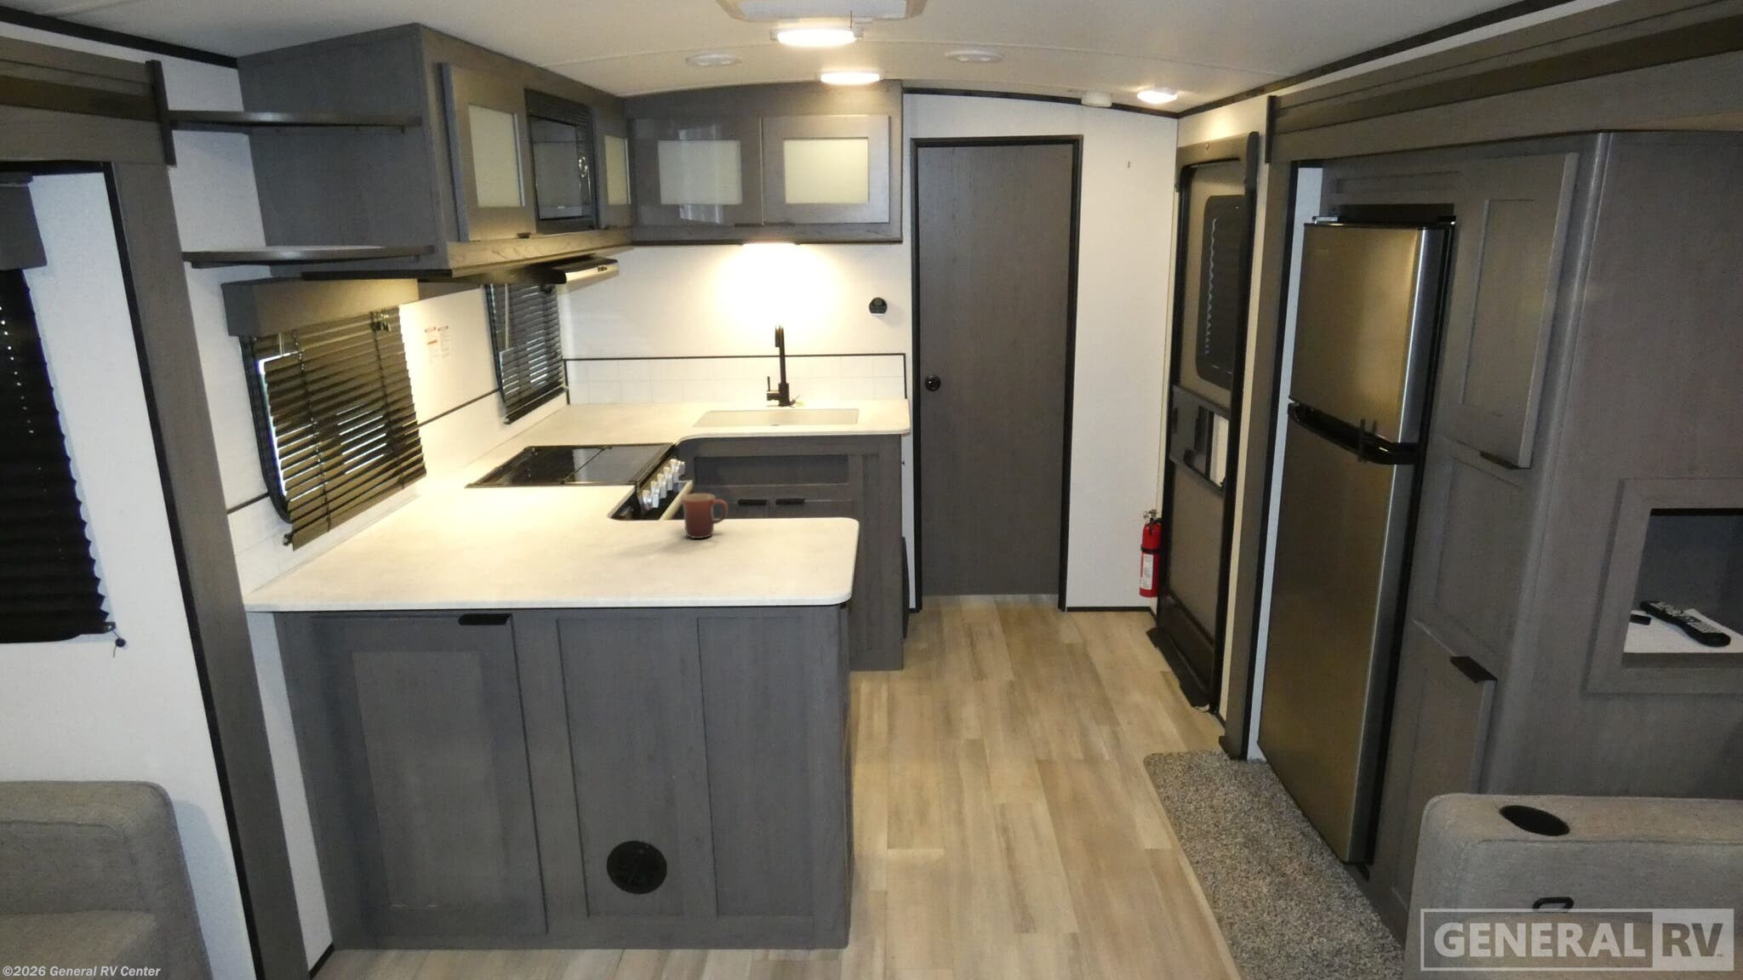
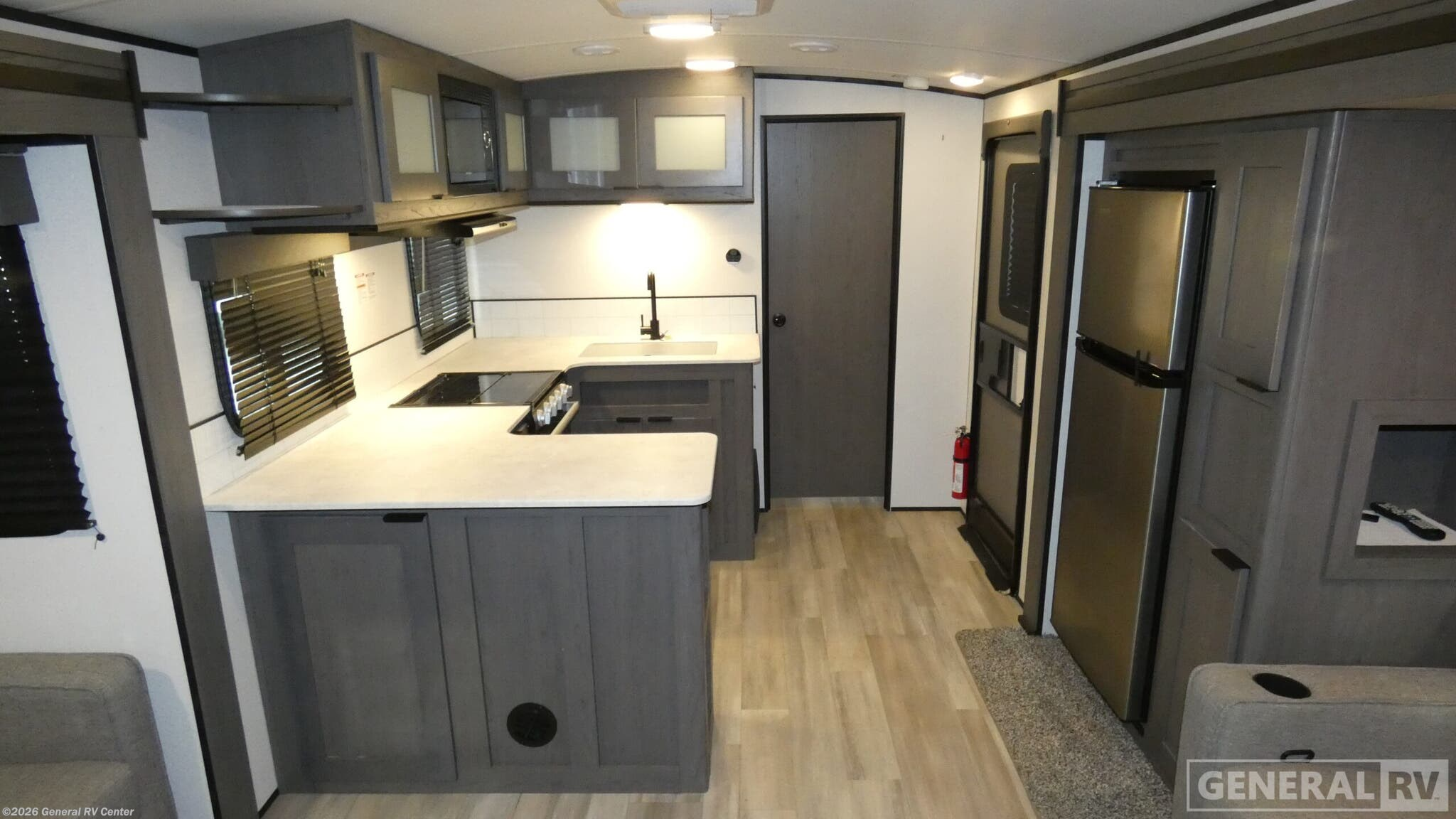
- mug [680,493,729,540]
